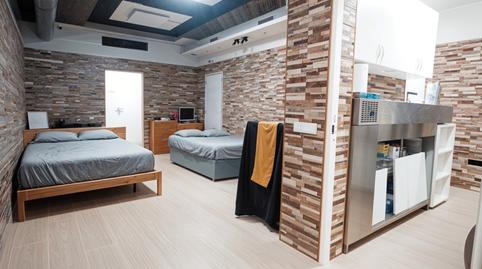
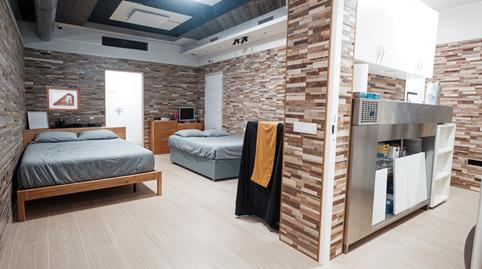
+ picture frame [46,86,81,112]
